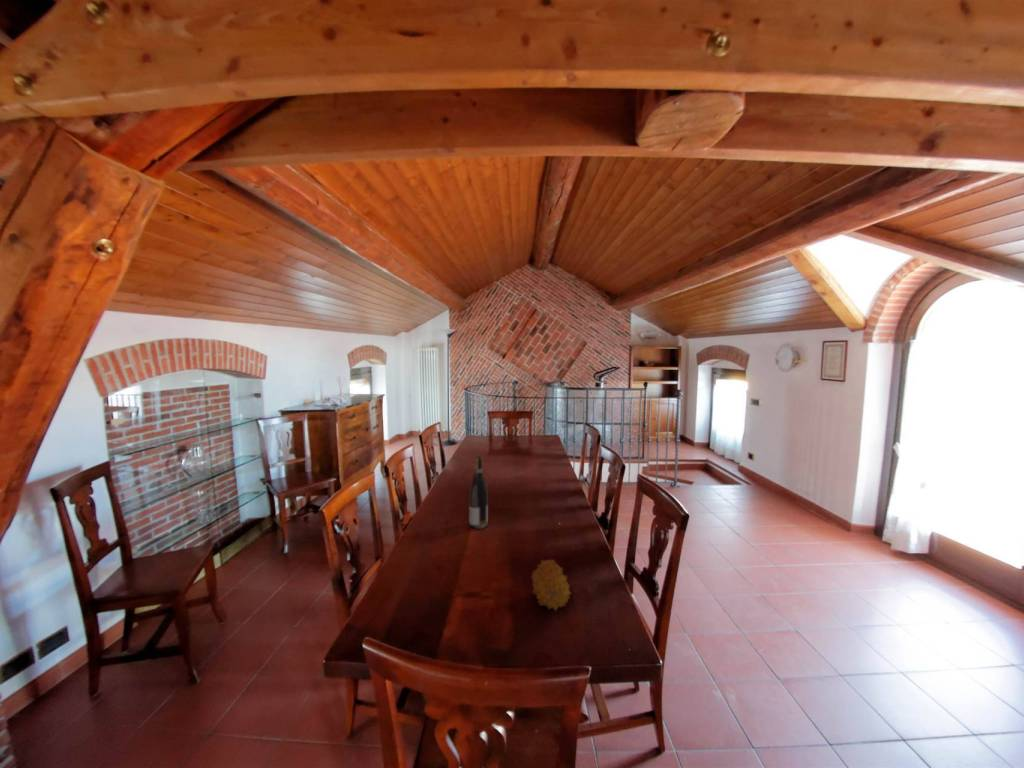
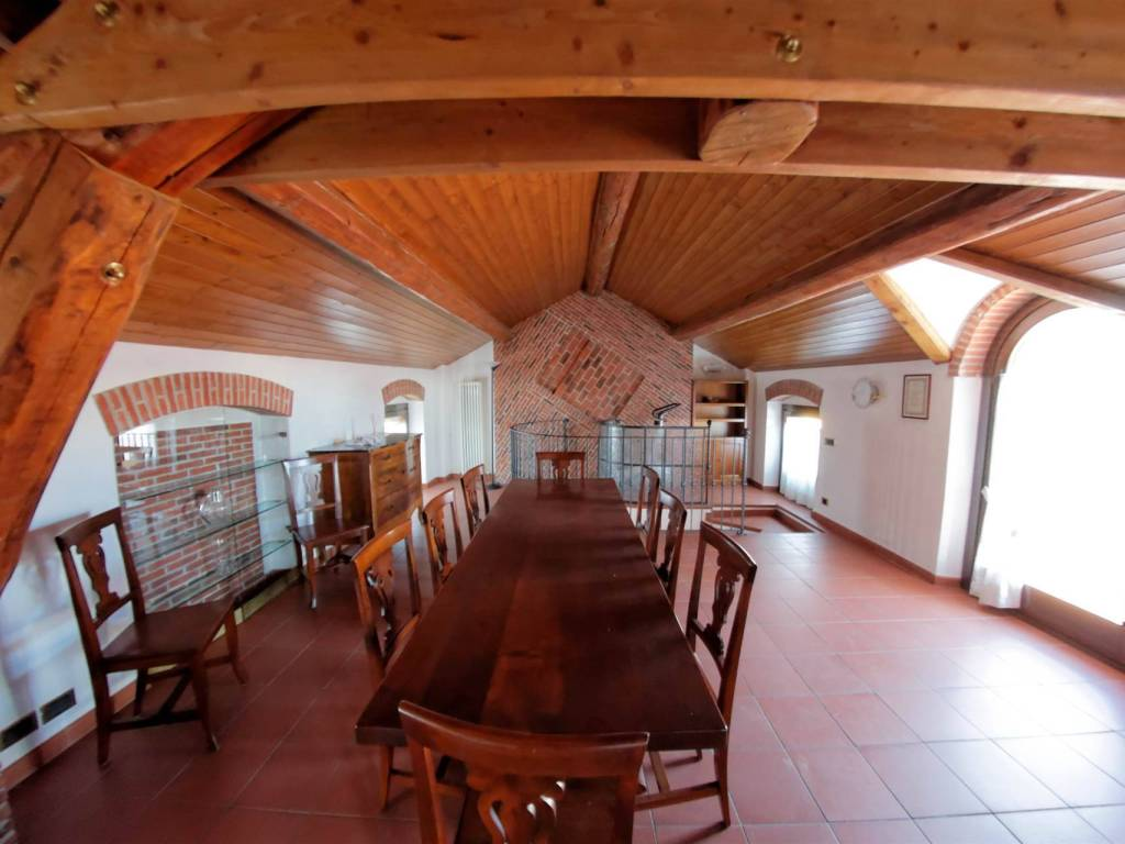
- wine bottle [468,454,489,530]
- fruit [530,558,572,613]
